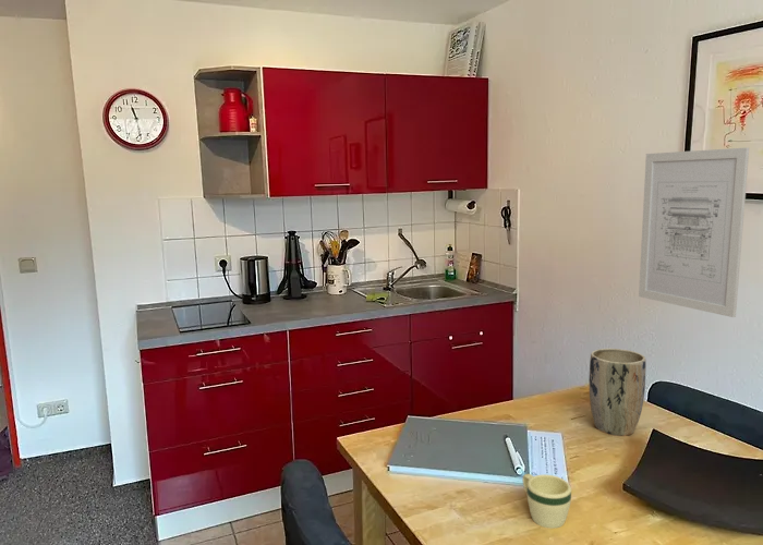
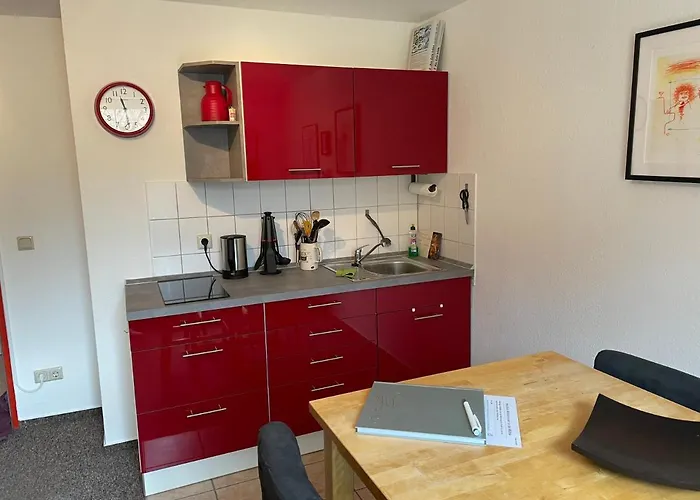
- mug [521,473,572,530]
- plant pot [588,348,647,437]
- wall art [638,147,750,318]
